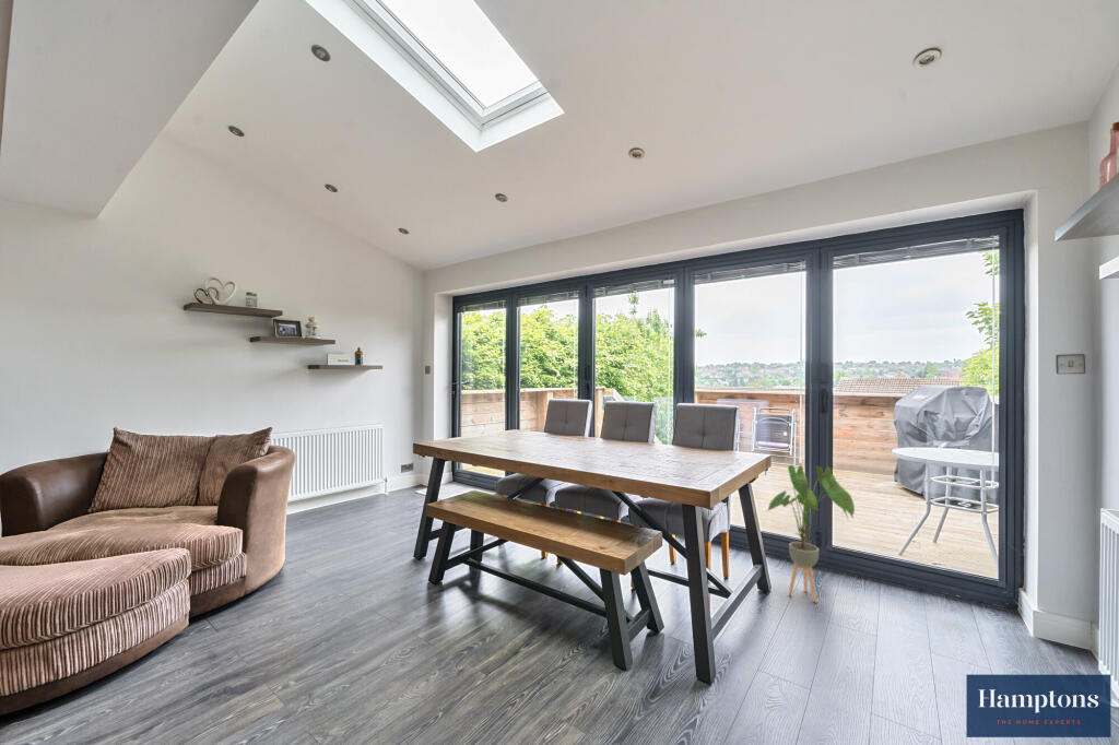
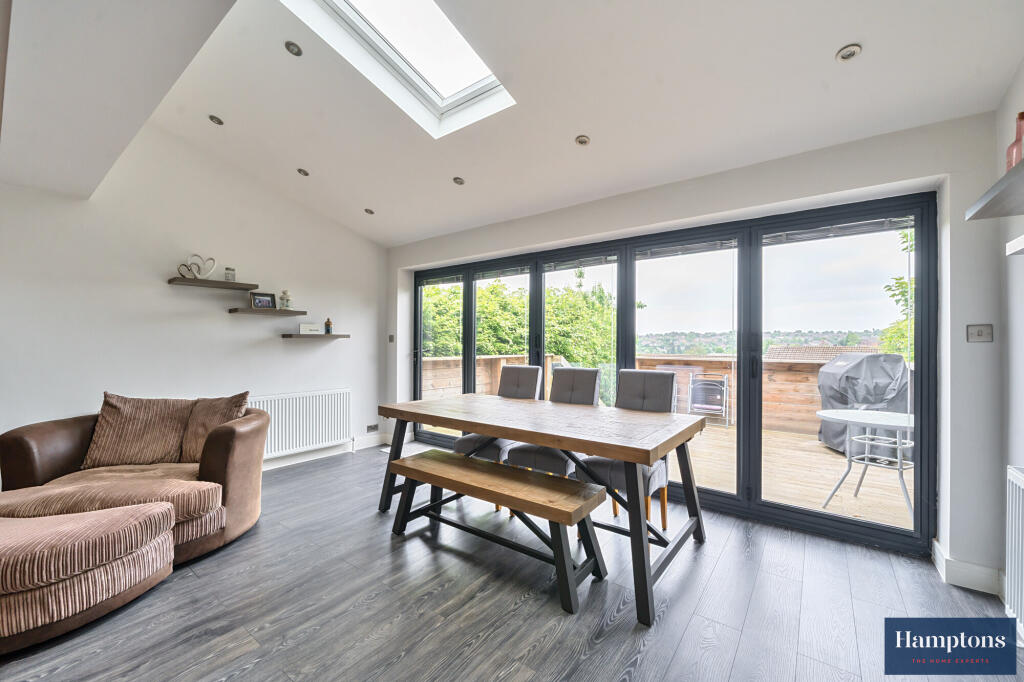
- house plant [766,464,856,603]
